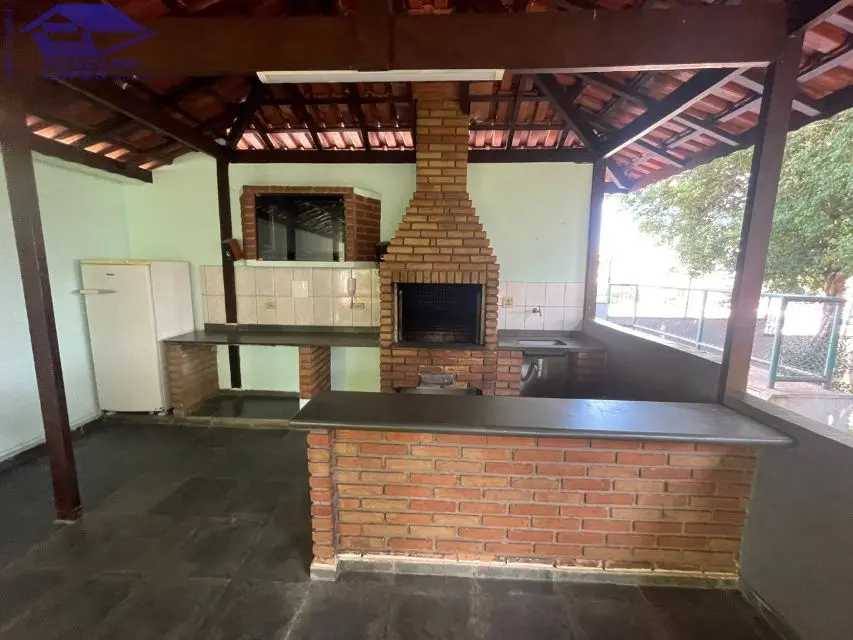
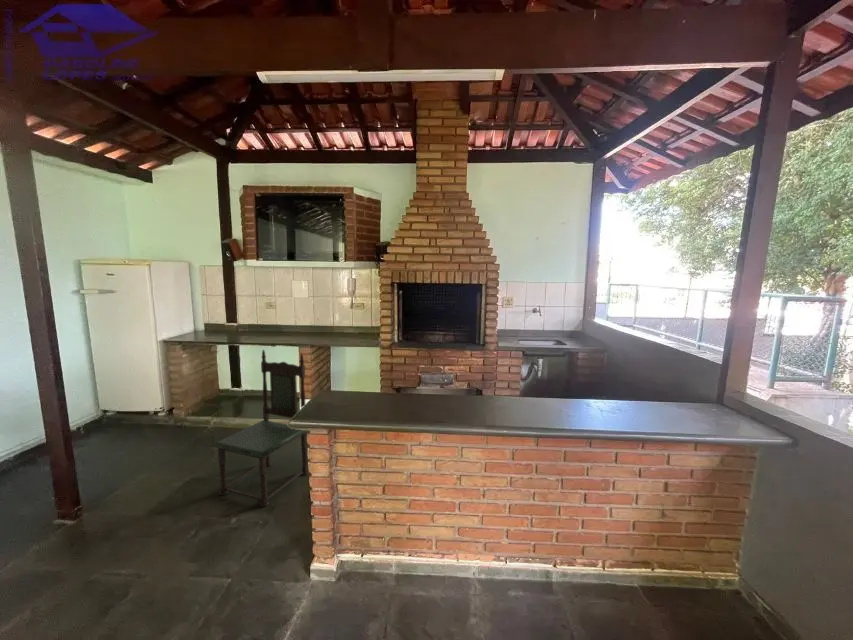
+ dining chair [214,348,309,508]
